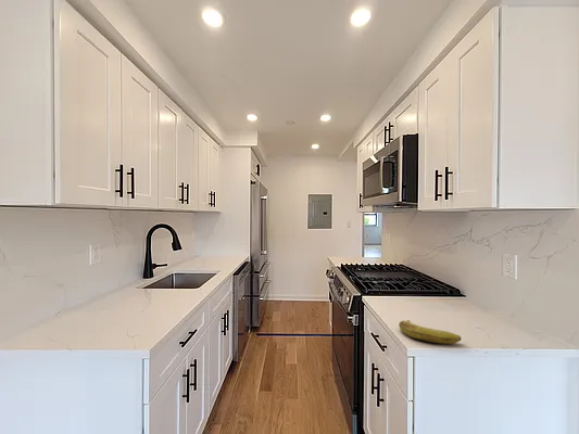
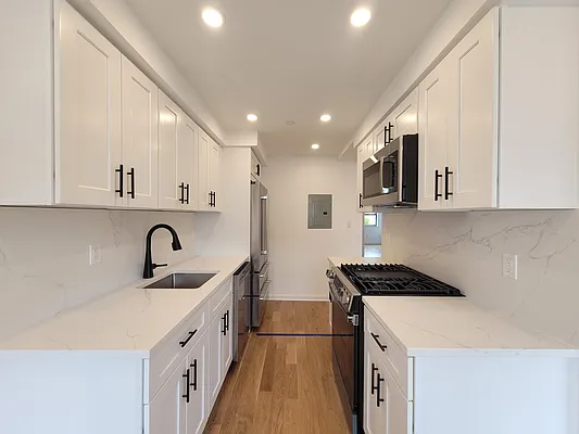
- banana [398,319,462,345]
